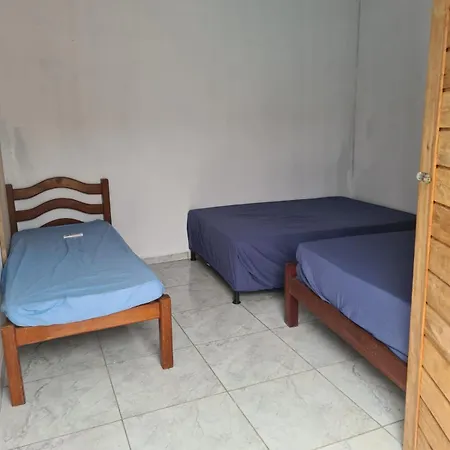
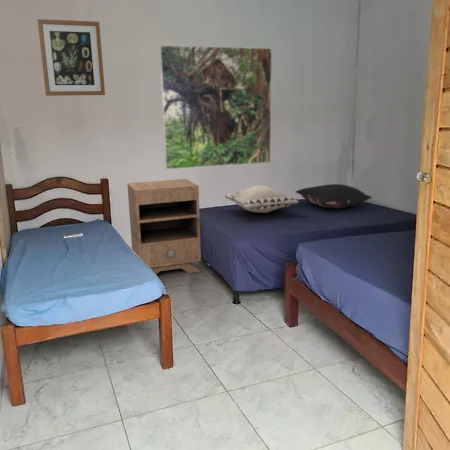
+ wall art [36,18,106,97]
+ nightstand [126,178,202,276]
+ decorative pillow [224,185,300,214]
+ pillow [294,183,373,210]
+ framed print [159,44,273,170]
